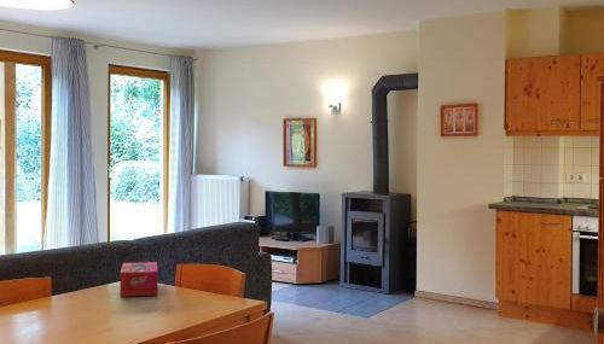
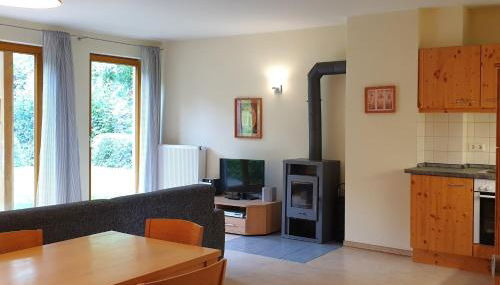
- tissue box [120,261,158,298]
